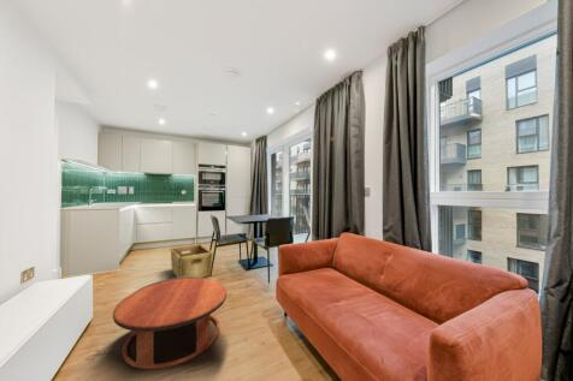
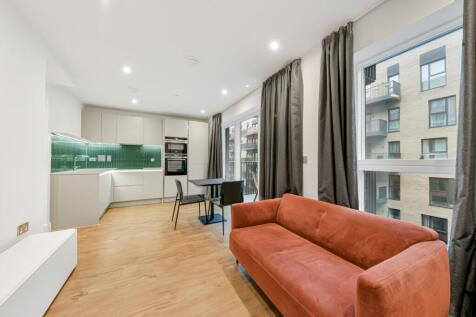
- hamper [170,244,214,278]
- coffee table [112,276,228,370]
